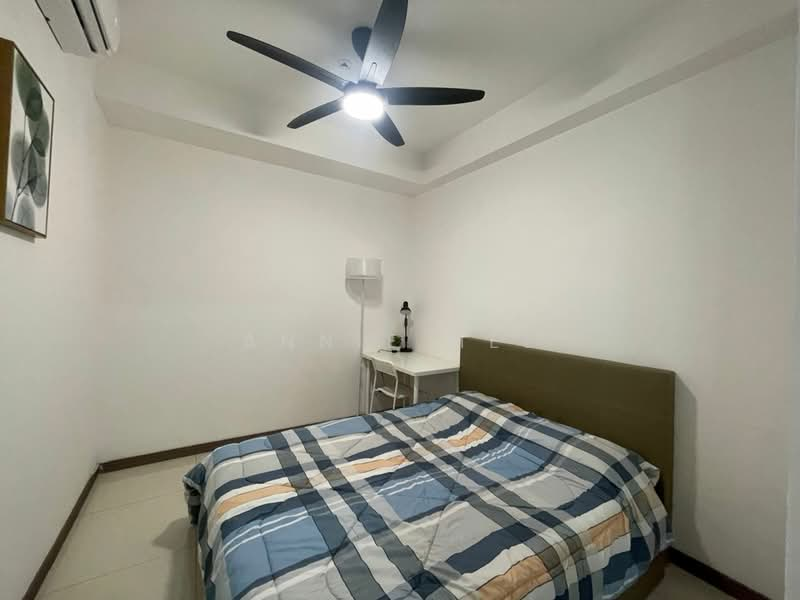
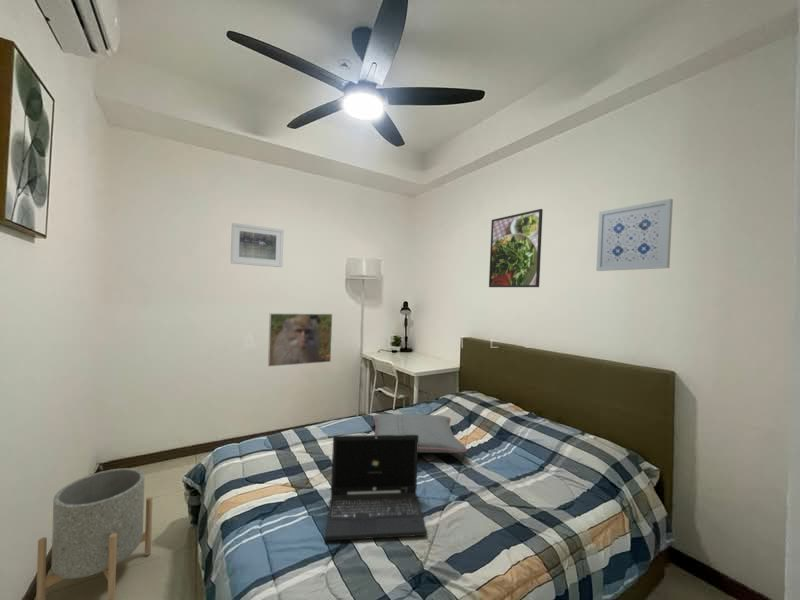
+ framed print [488,208,544,288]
+ laptop [324,434,428,542]
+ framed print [230,222,285,268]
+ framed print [267,312,333,368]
+ planter [35,467,154,600]
+ wall art [595,198,674,272]
+ pillow [372,413,468,454]
